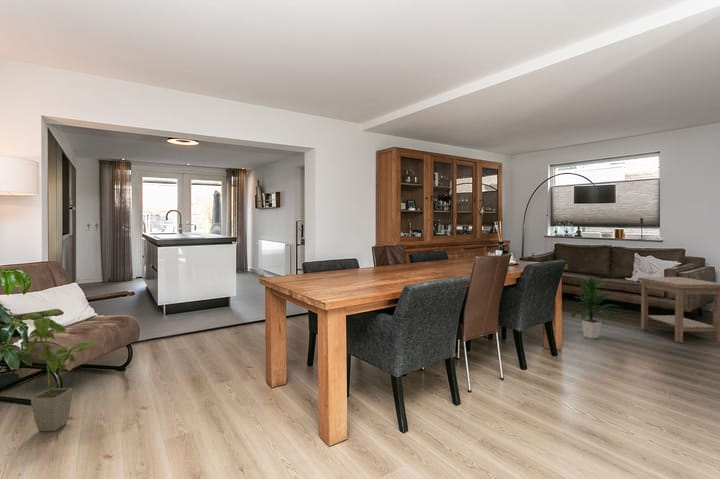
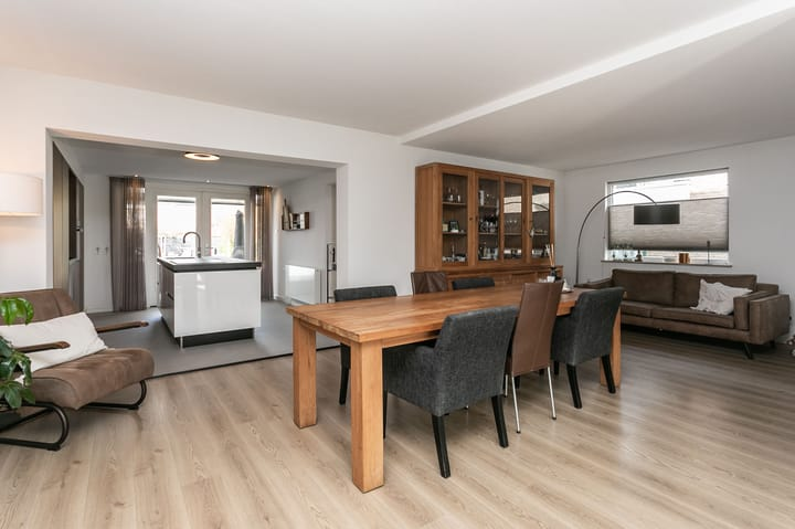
- side table [637,276,720,343]
- indoor plant [568,277,620,340]
- house plant [19,309,100,432]
